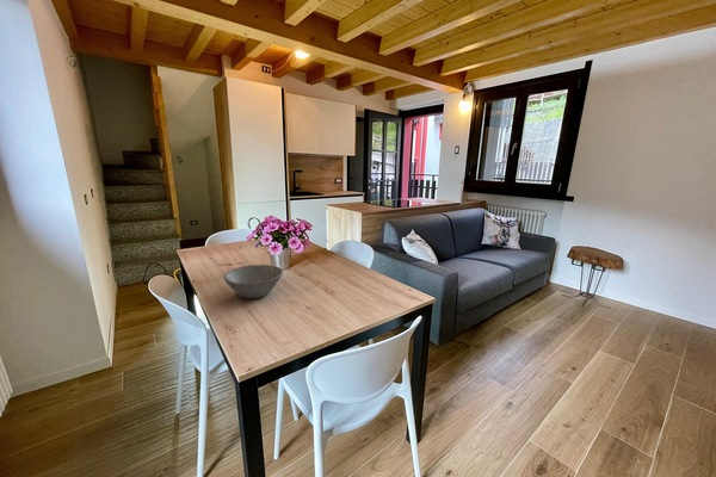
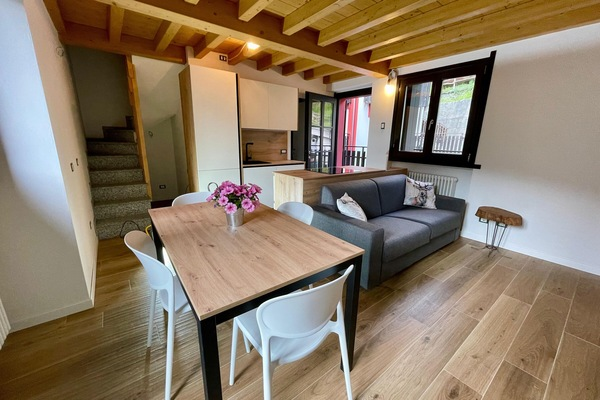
- bowl [223,264,284,299]
